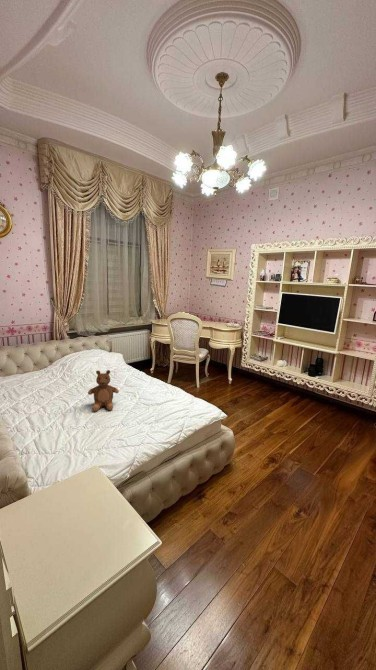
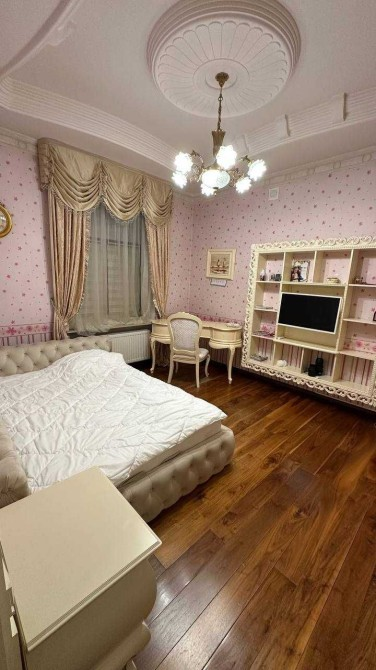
- teddy bear [87,369,120,412]
